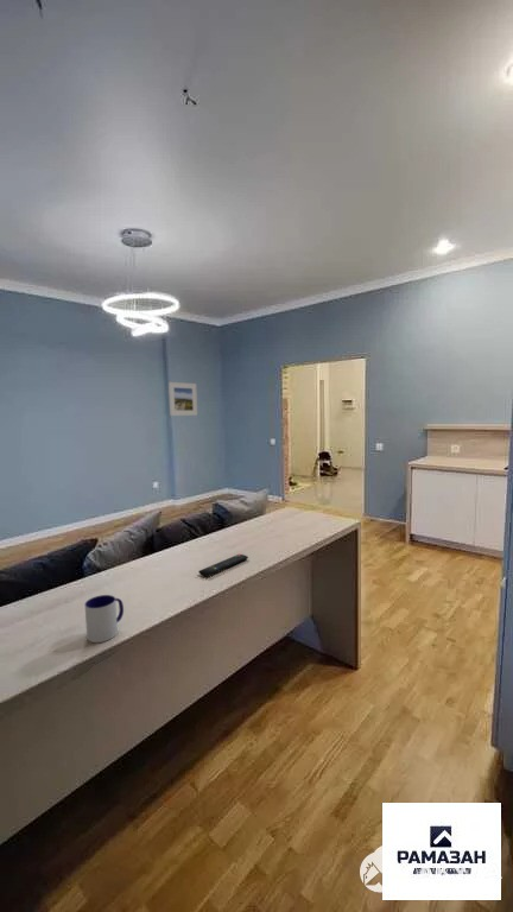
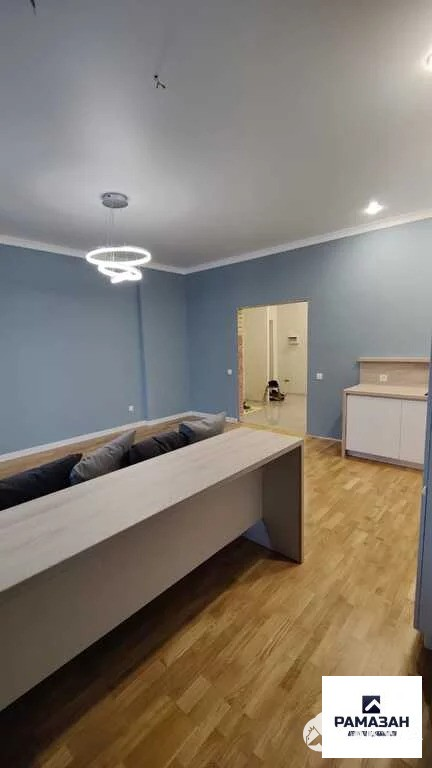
- mug [84,594,125,644]
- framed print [167,381,198,417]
- remote control [197,553,249,577]
